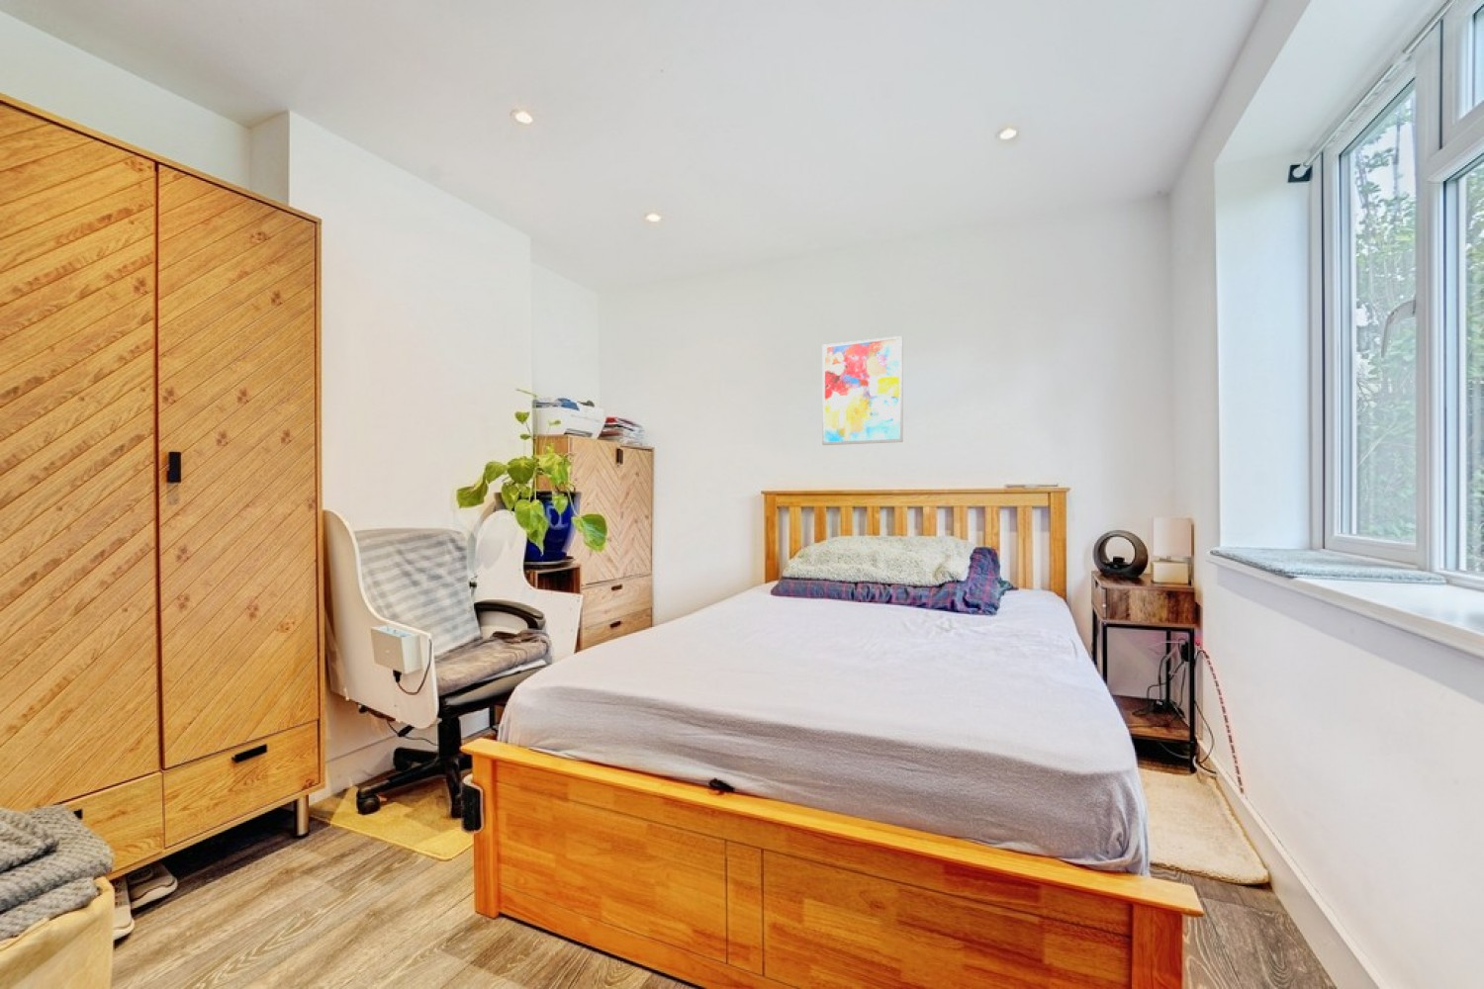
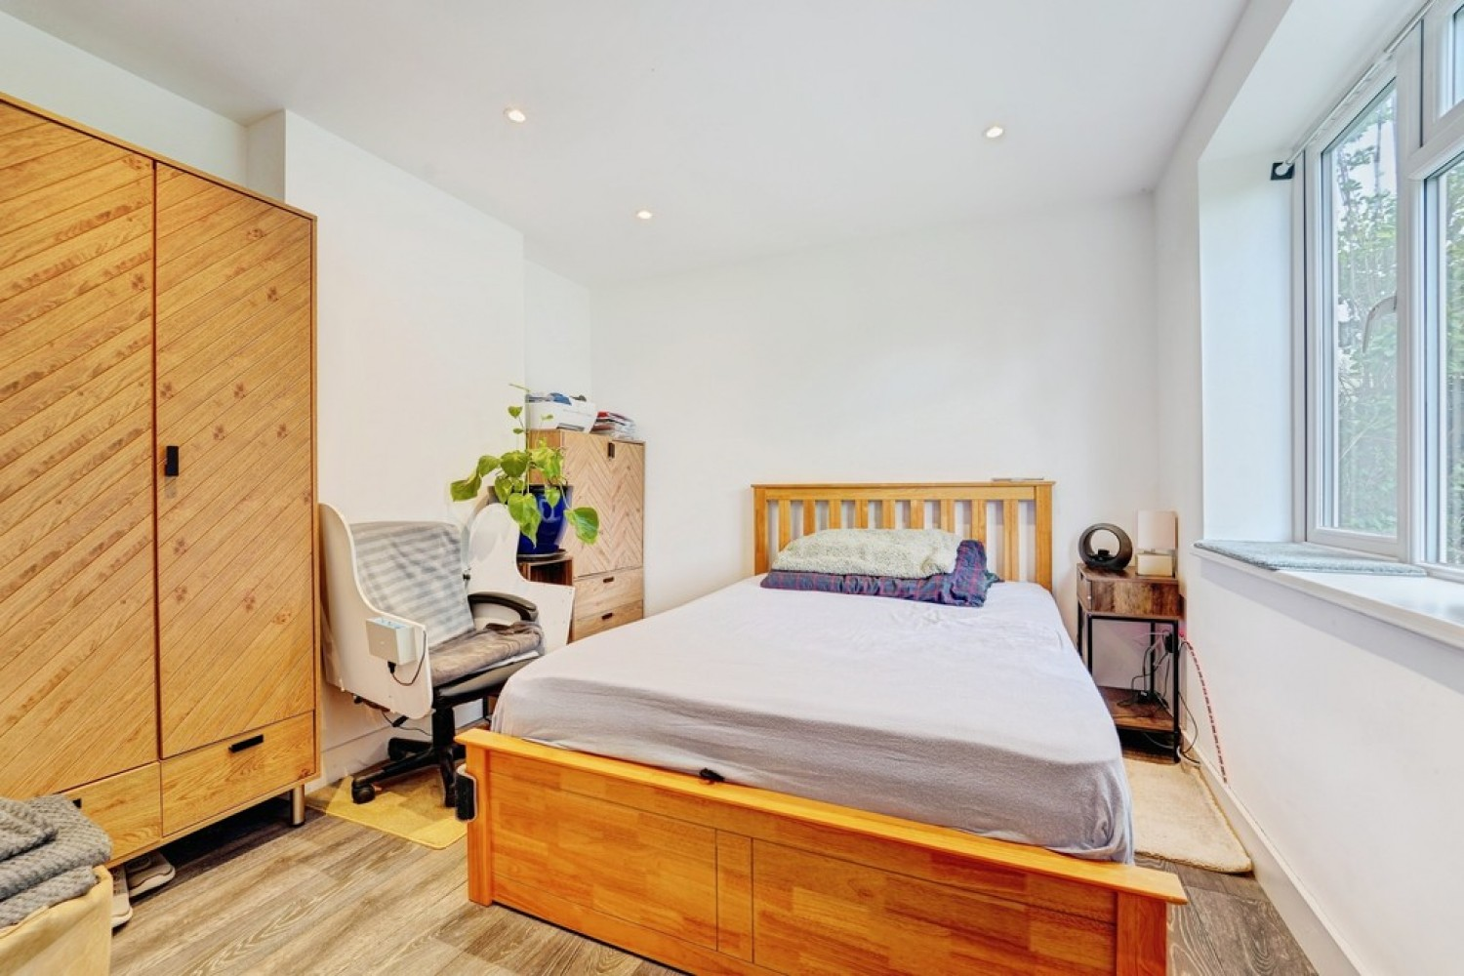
- wall art [822,336,904,446]
